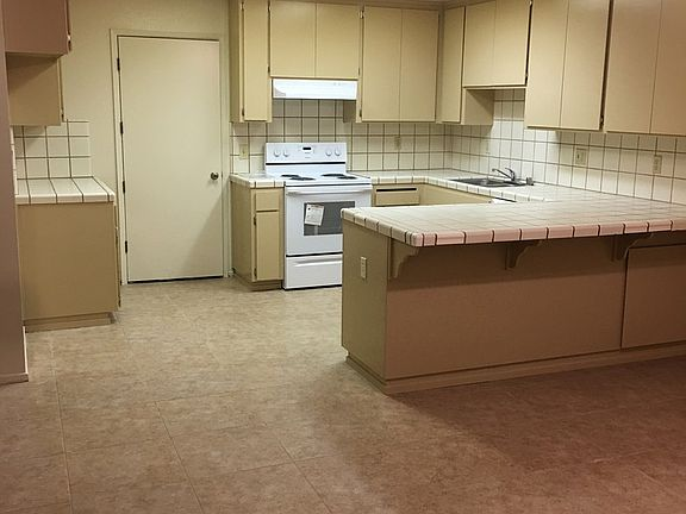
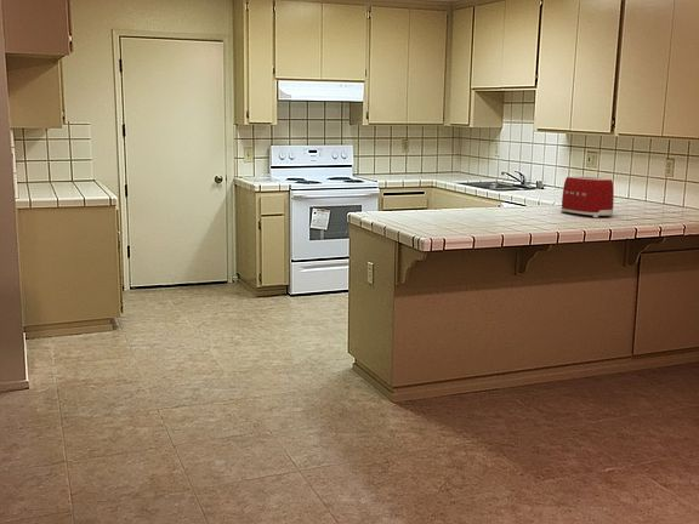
+ toaster [561,175,615,218]
